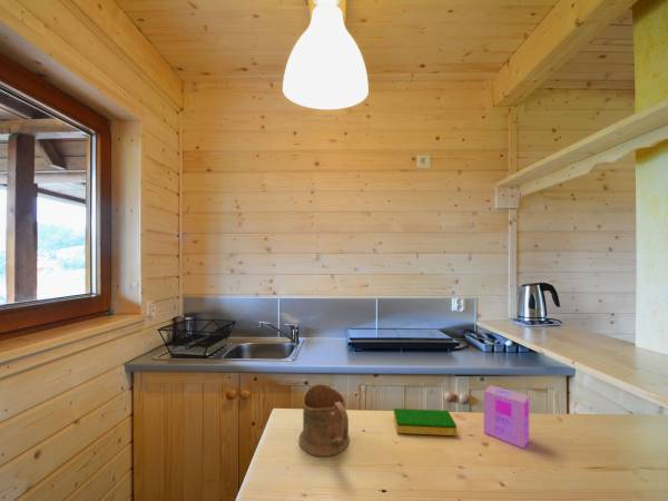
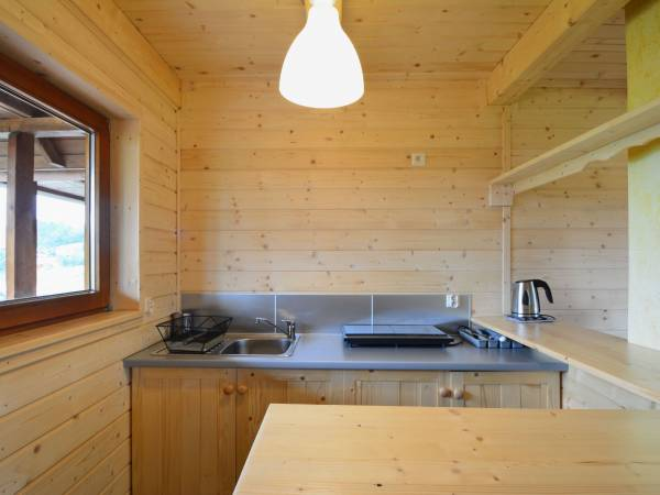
- dish soap box [483,384,530,450]
- mug [298,383,351,458]
- dish sponge [393,407,458,436]
